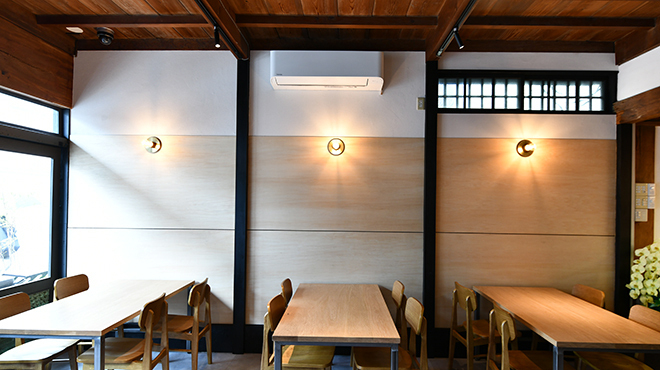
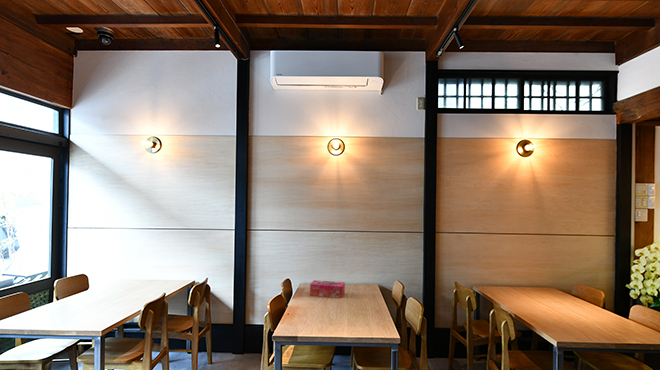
+ tissue box [309,279,346,299]
